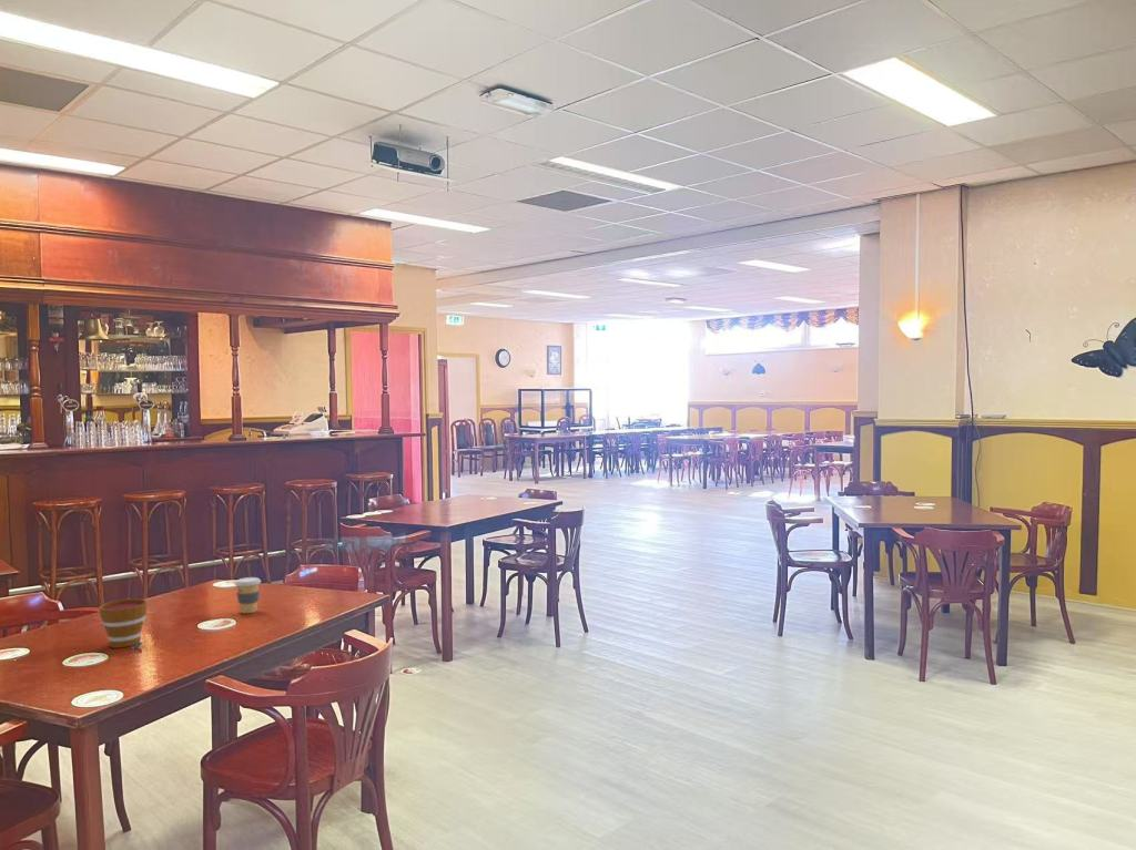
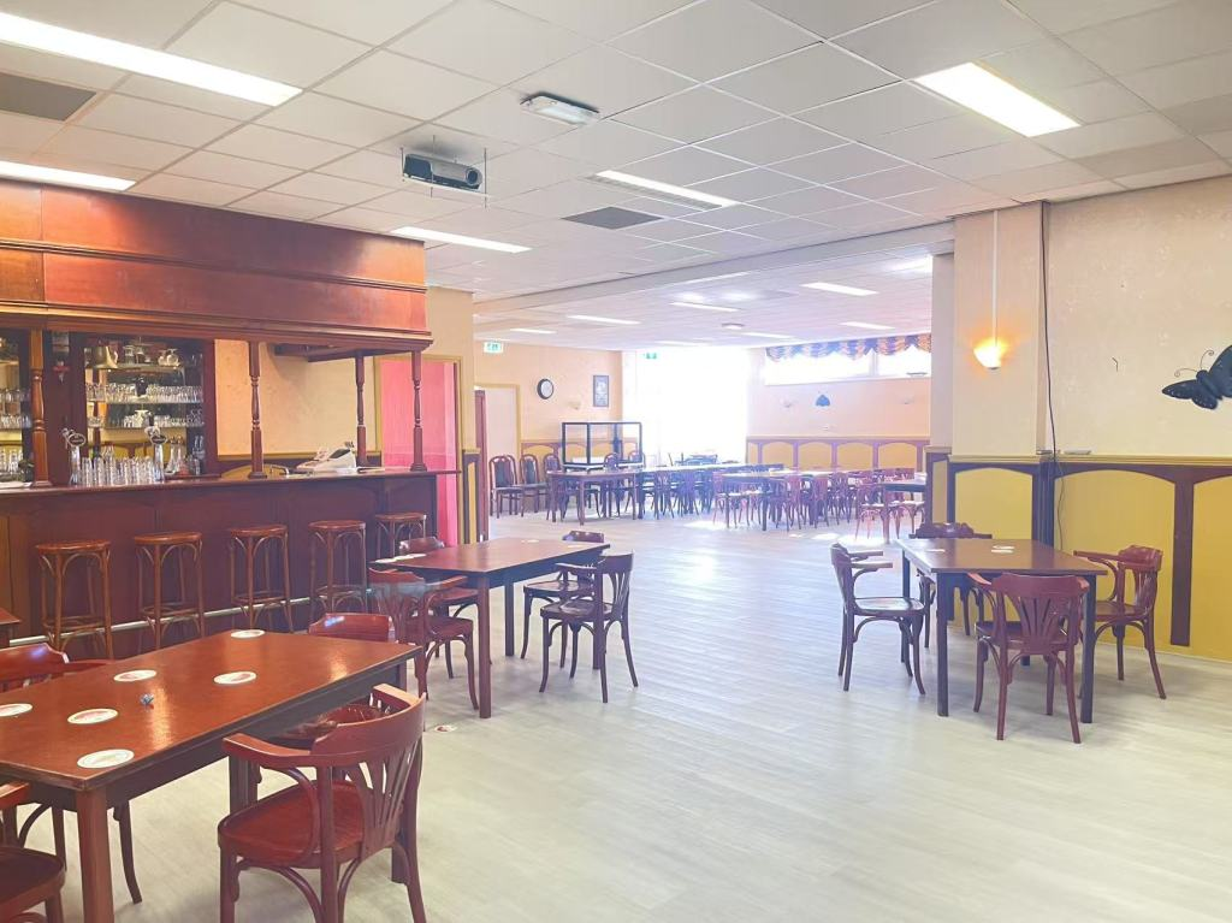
- cup [98,597,149,649]
- coffee cup [234,576,262,614]
